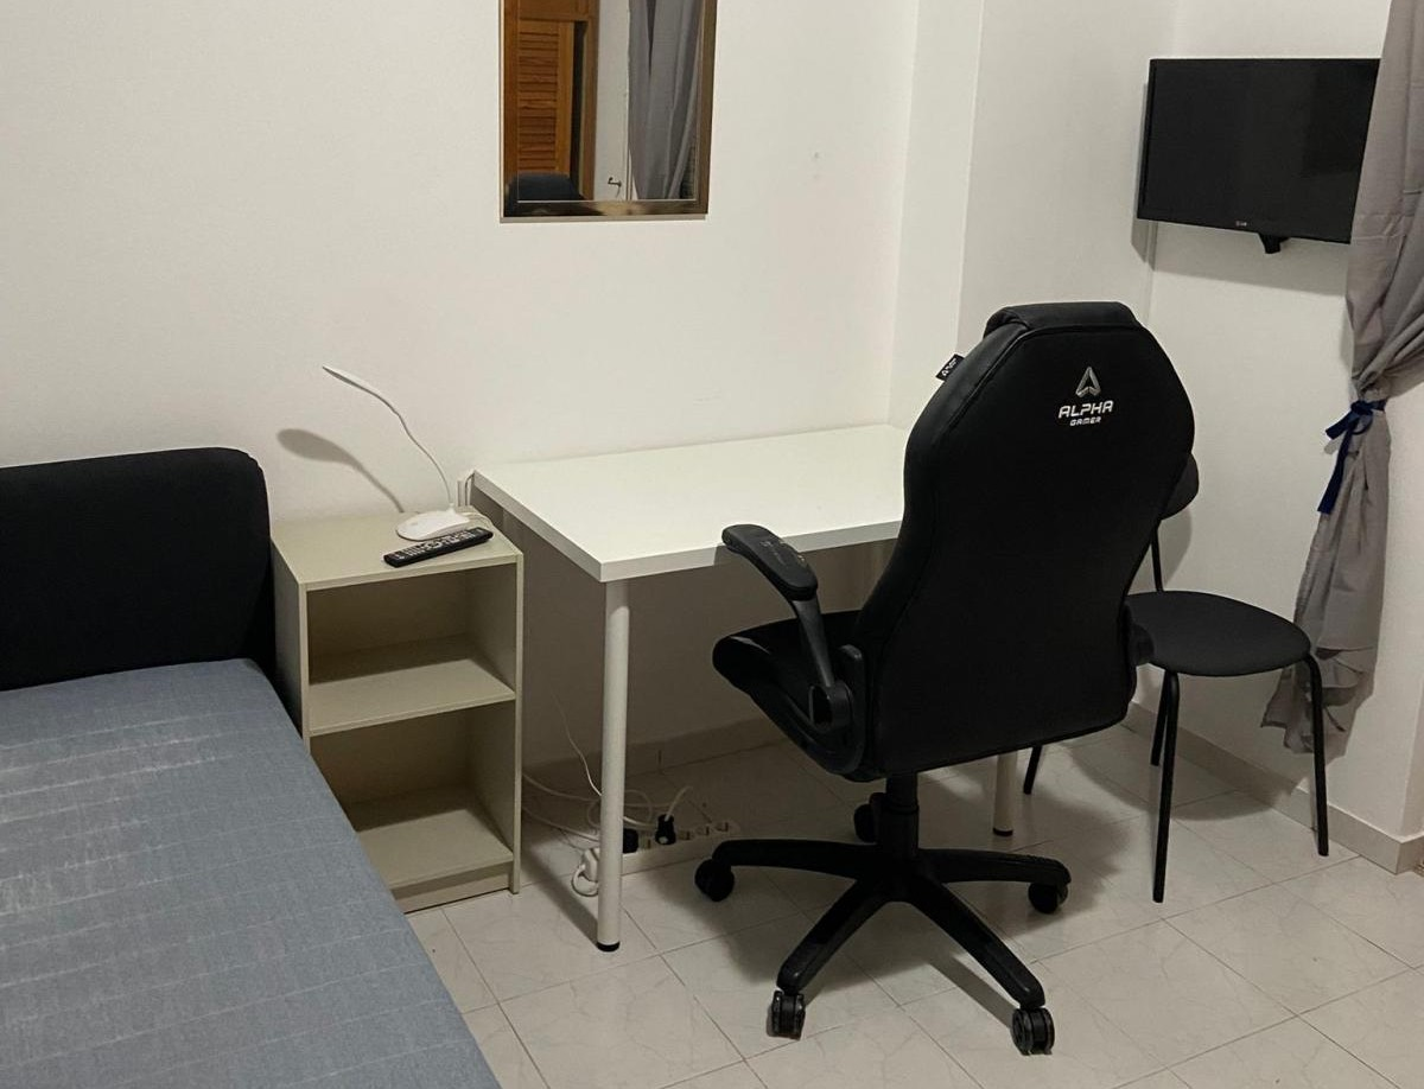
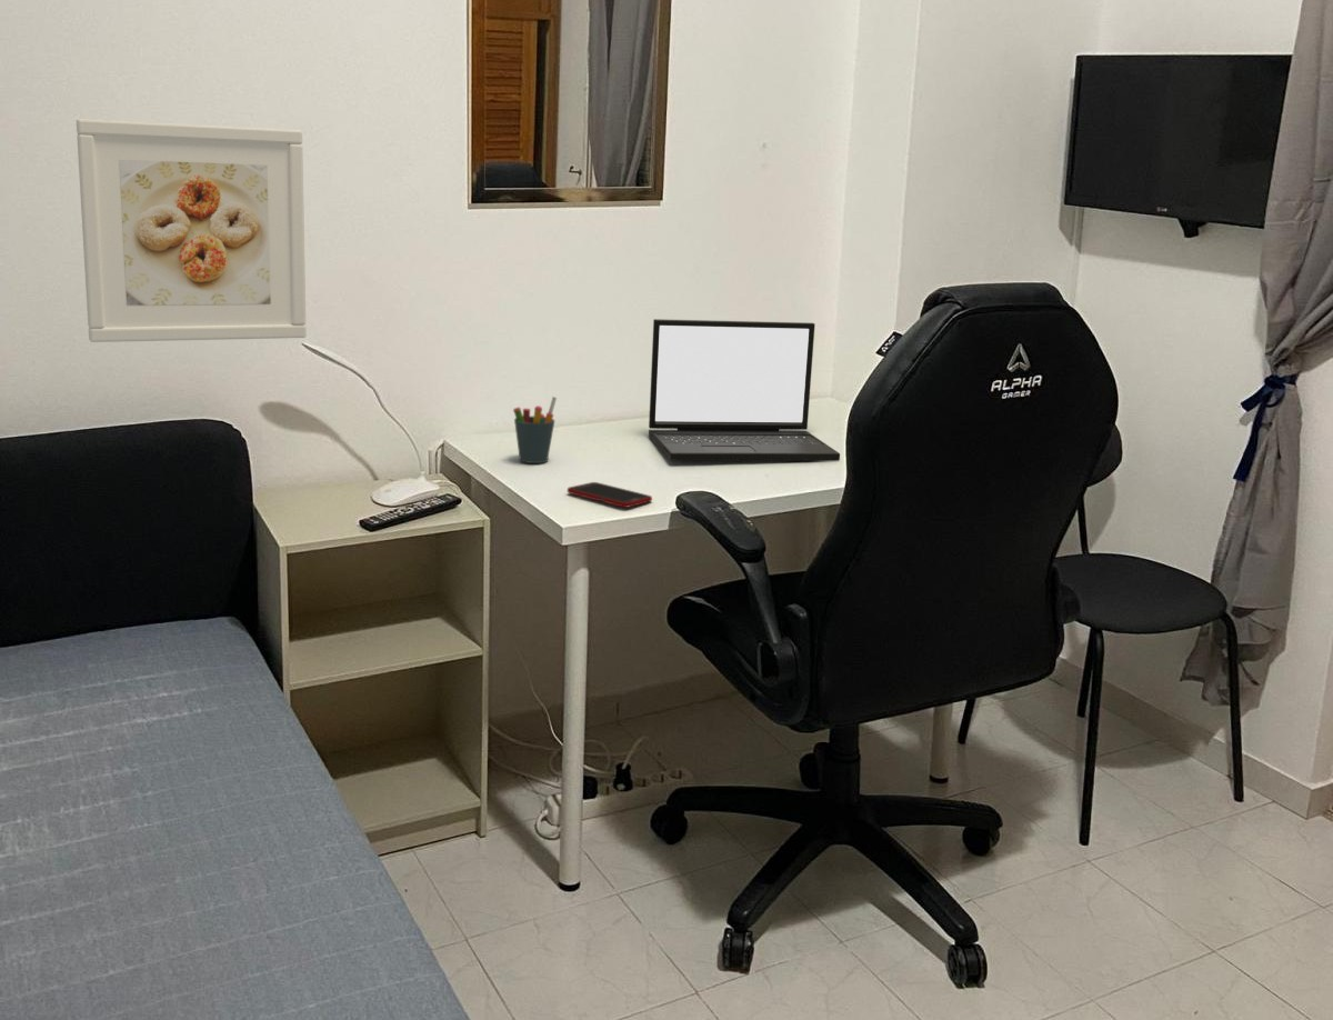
+ pen holder [512,396,558,464]
+ laptop [648,318,841,462]
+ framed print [76,118,308,343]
+ cell phone [567,481,653,509]
